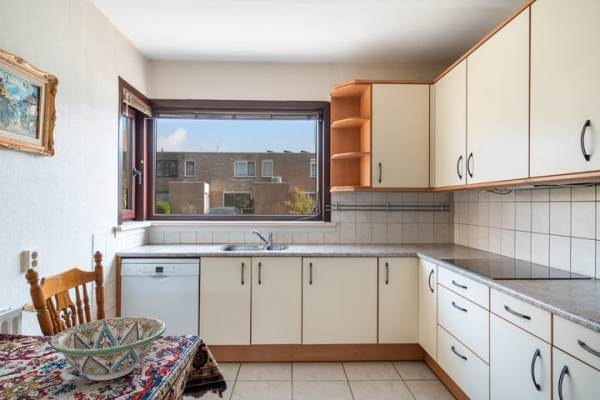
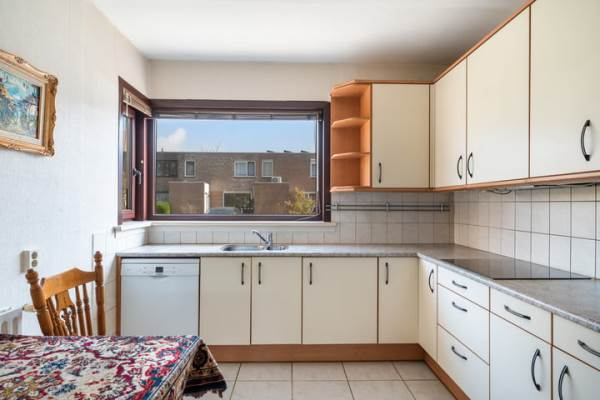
- decorative bowl [49,316,167,381]
